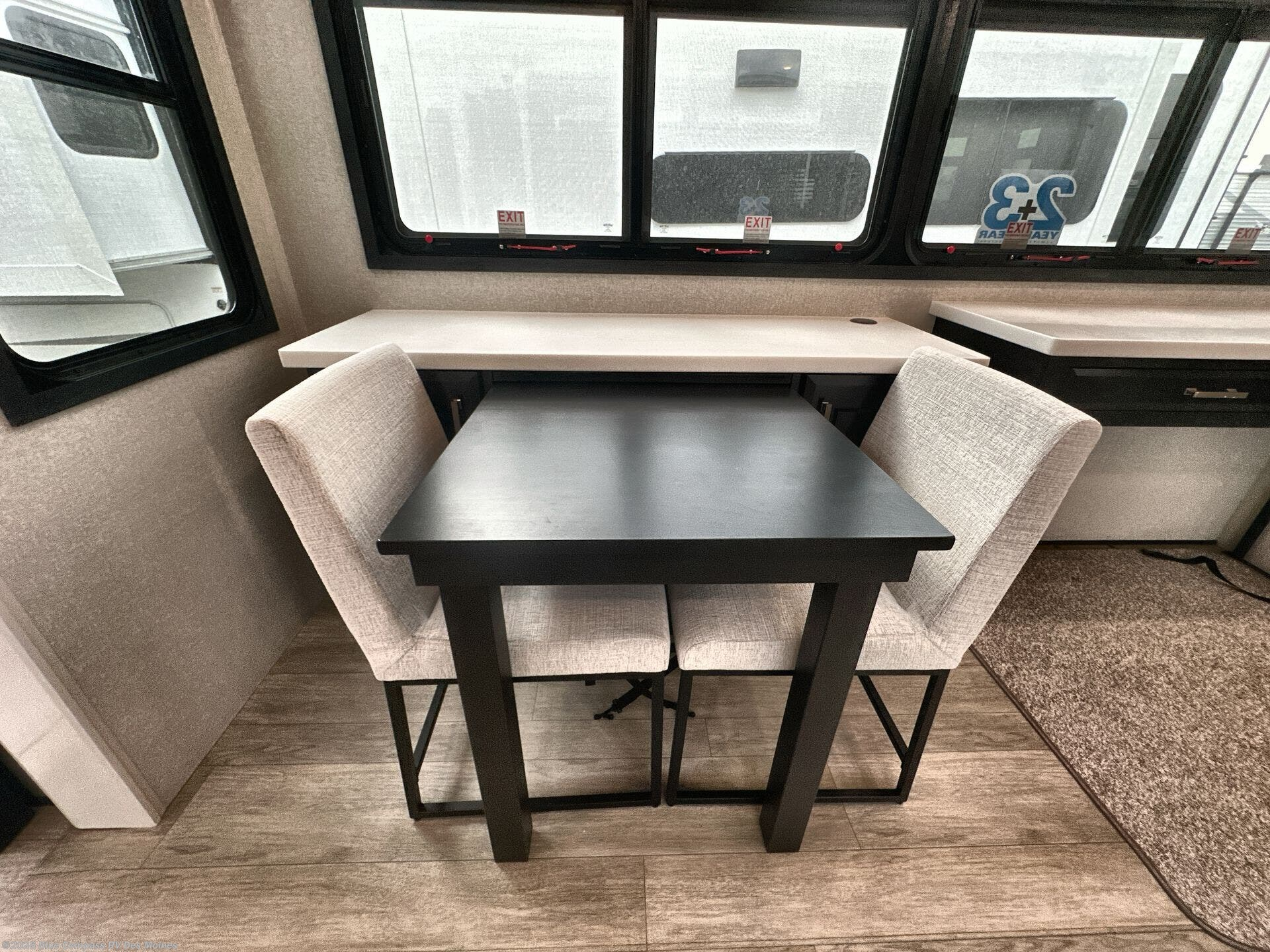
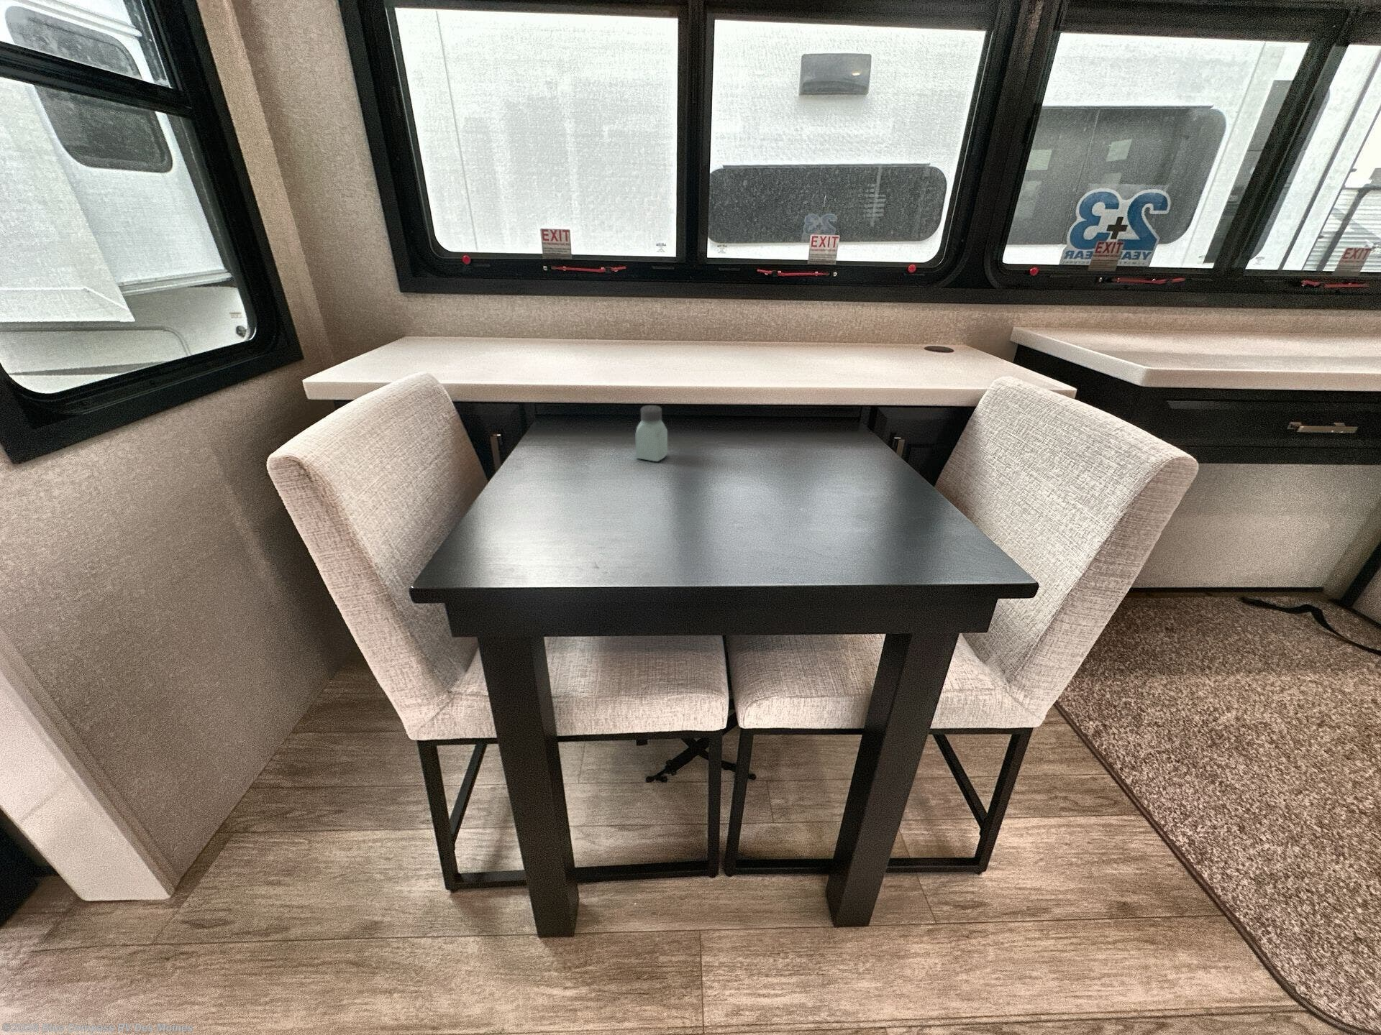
+ saltshaker [634,404,668,462]
